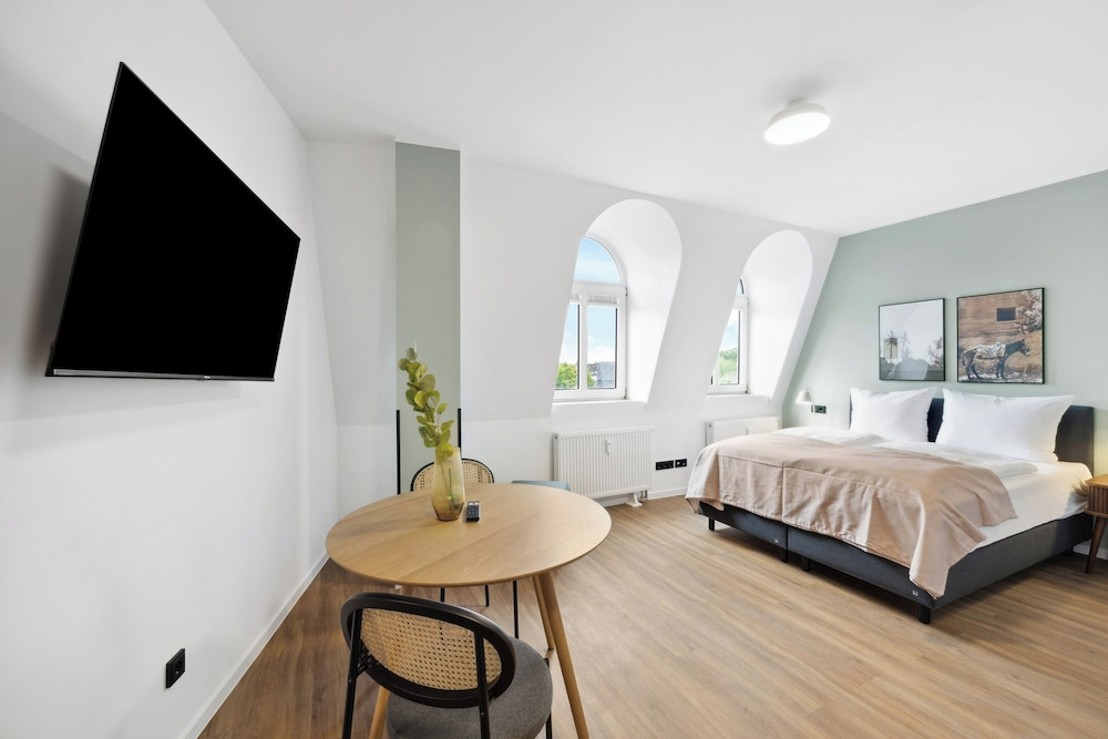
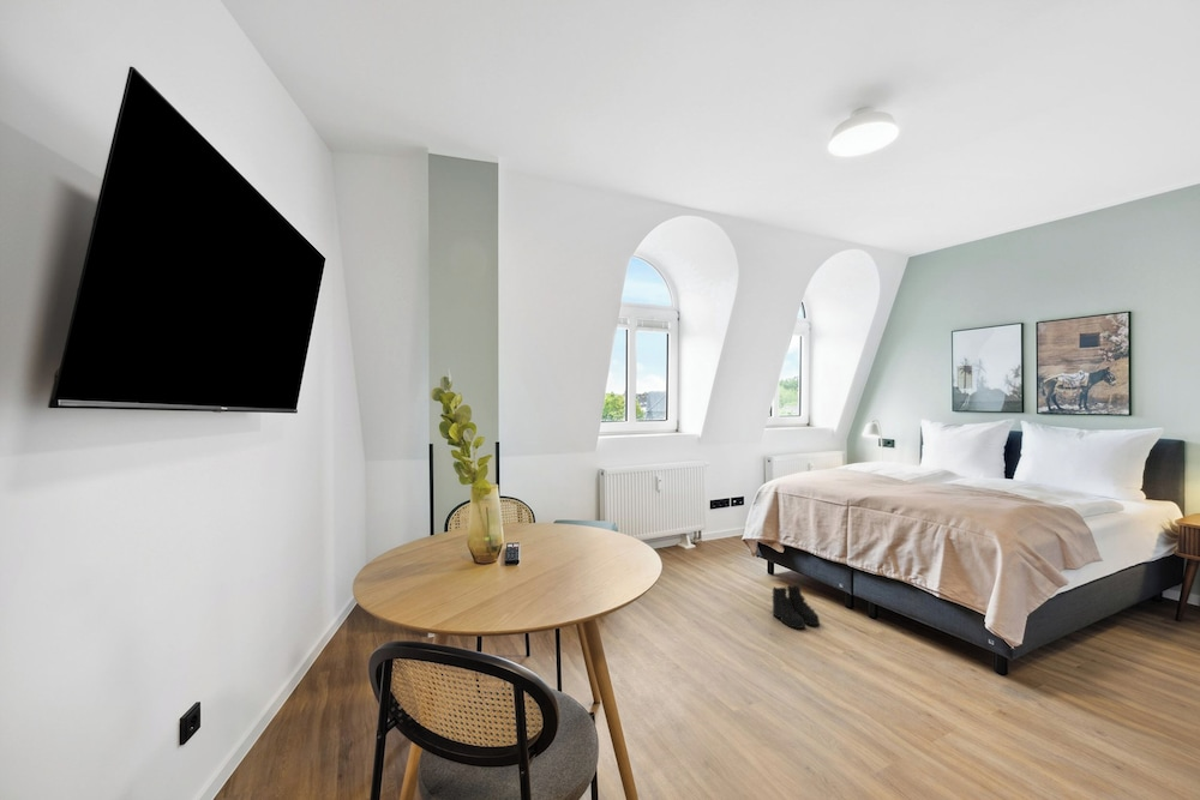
+ boots [770,584,821,630]
